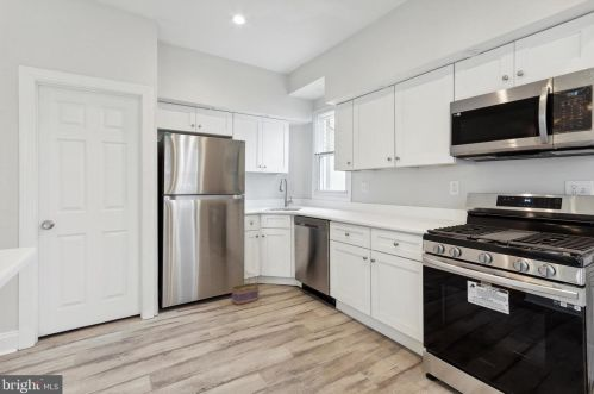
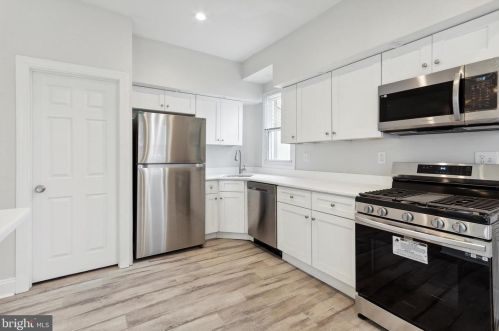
- basket [230,269,260,306]
